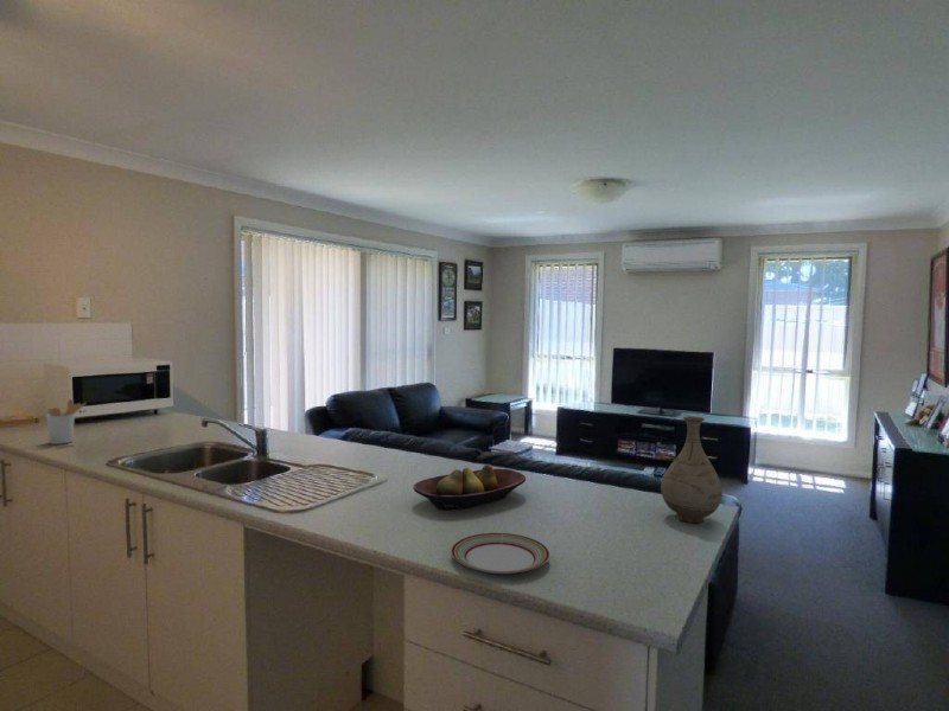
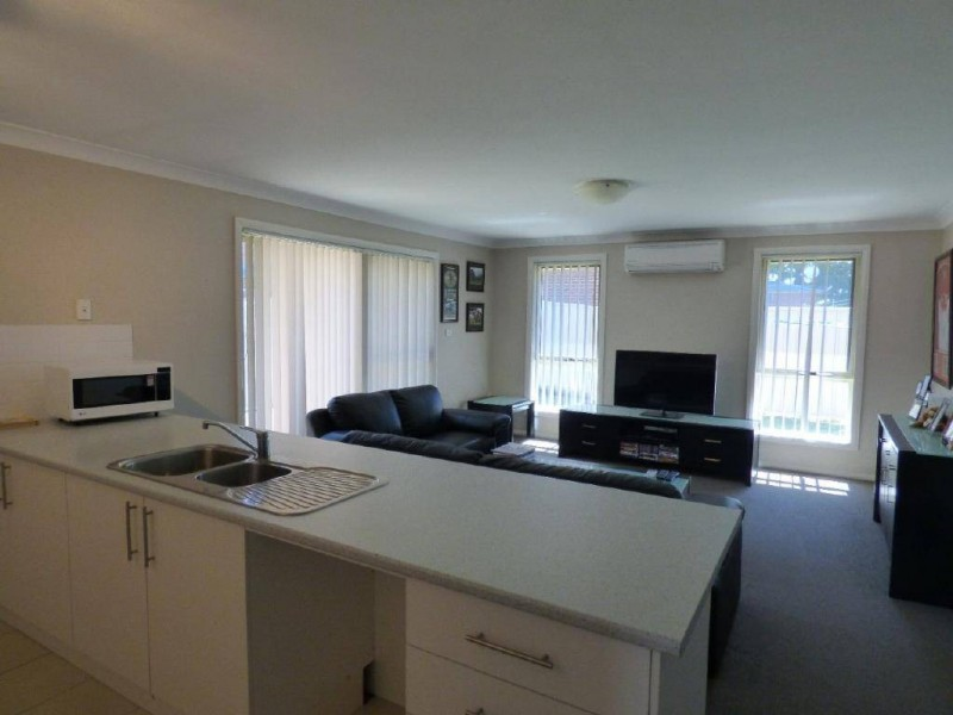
- plate [450,532,550,575]
- utensil holder [45,398,88,446]
- vase [660,415,722,524]
- fruit bowl [412,463,527,511]
